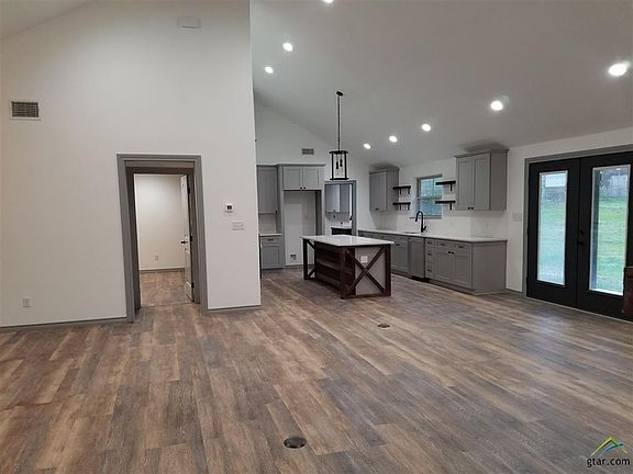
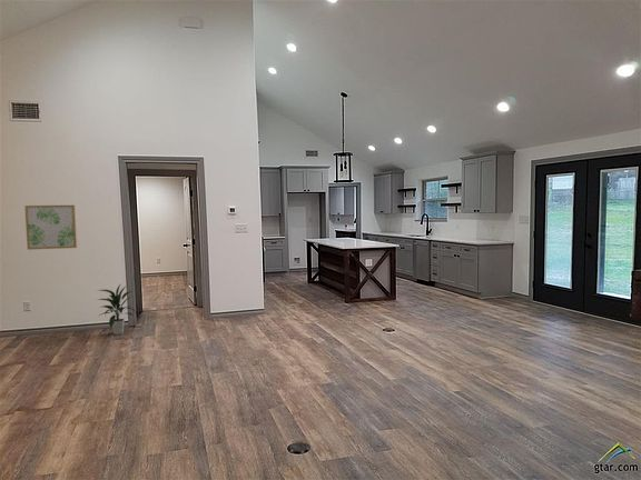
+ wall art [23,204,78,250]
+ indoor plant [95,283,138,336]
